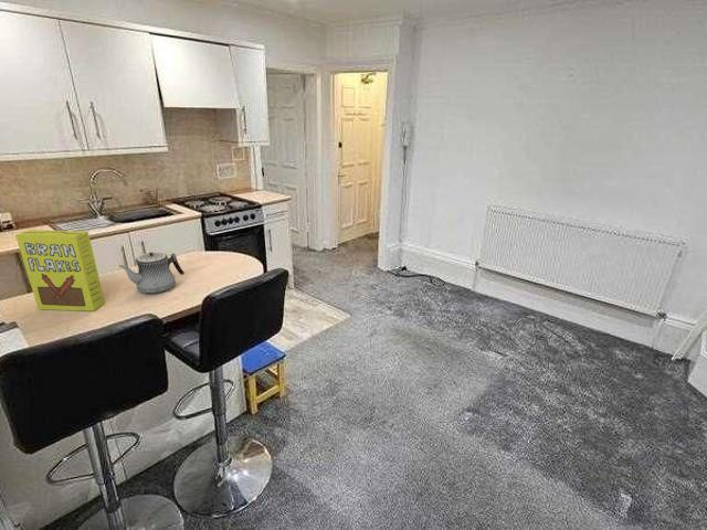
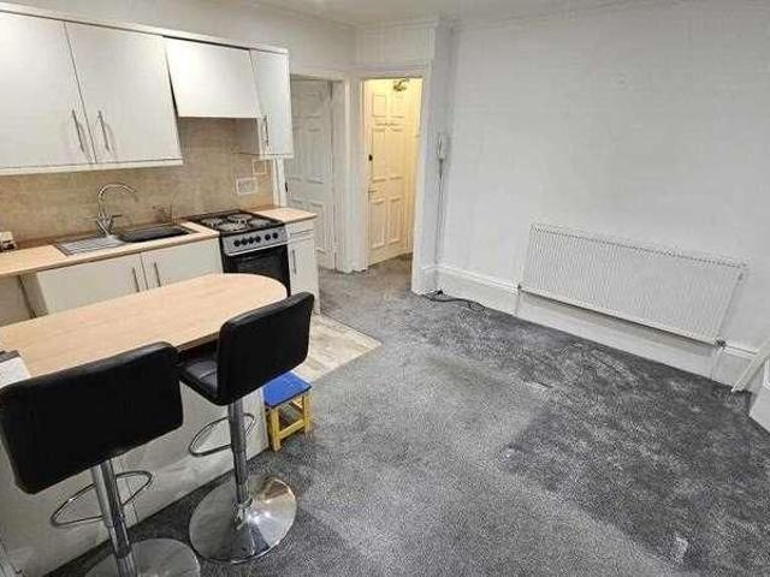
- cereal box [14,229,106,312]
- teapot [118,252,186,295]
